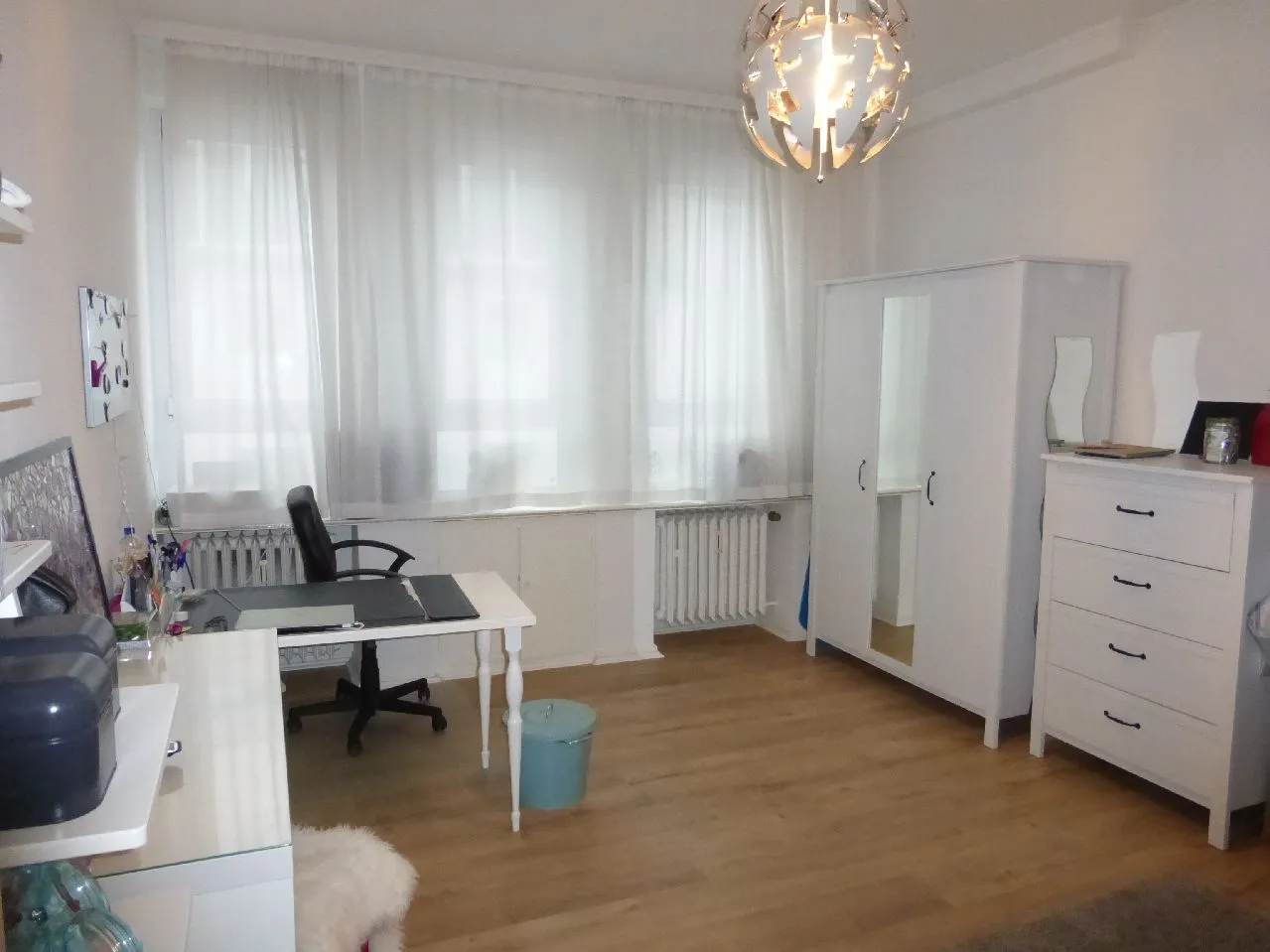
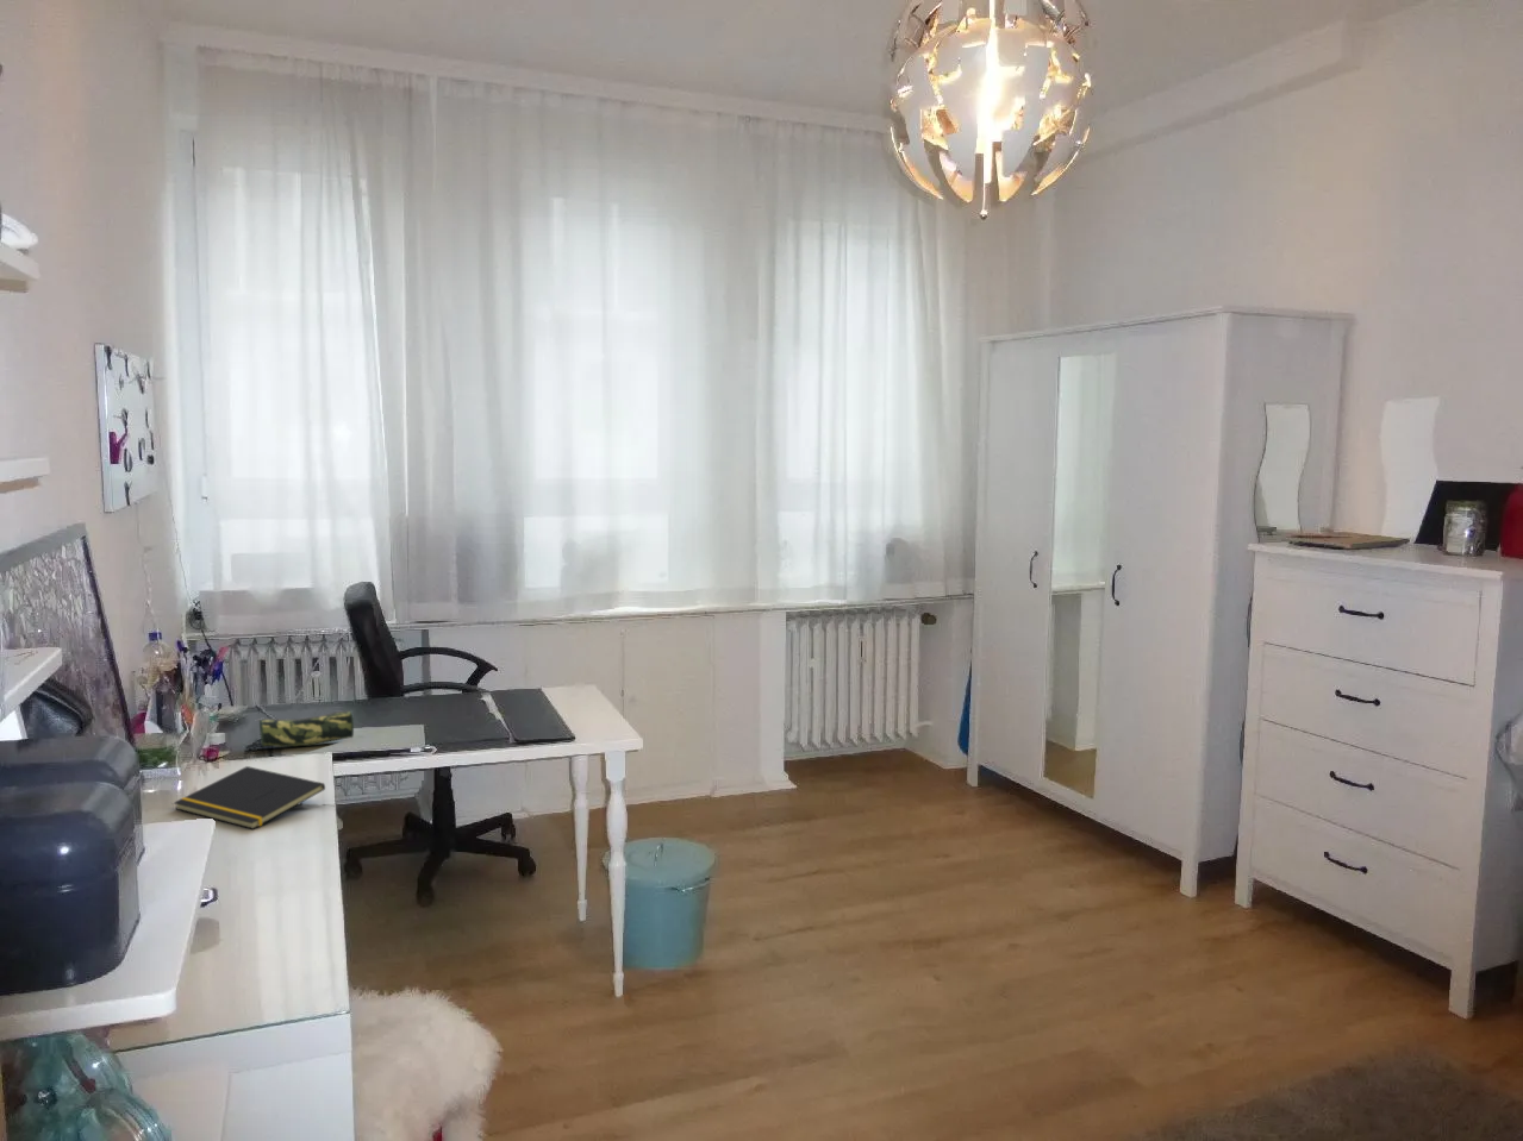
+ notepad [173,765,326,831]
+ pencil case [254,710,355,748]
